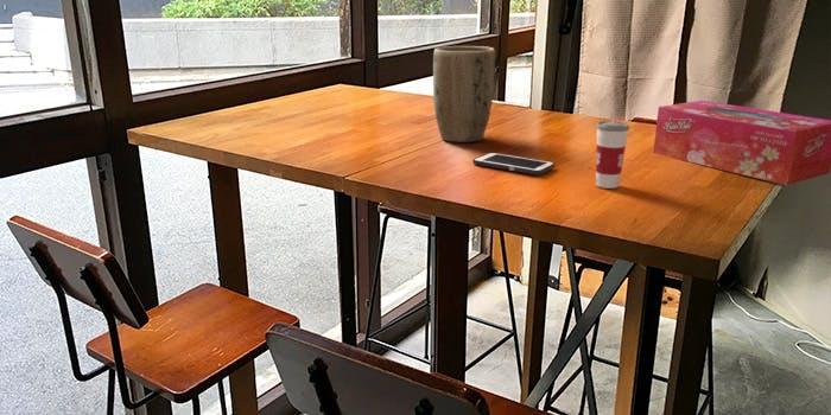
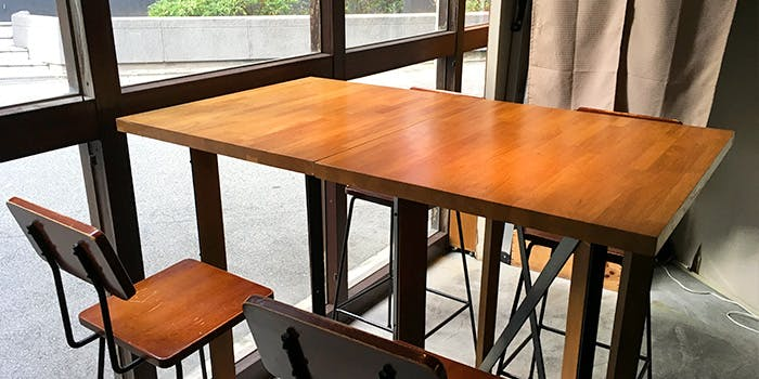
- plant pot [432,45,496,143]
- cup [595,101,630,190]
- tissue box [652,100,831,186]
- cell phone [471,152,556,175]
